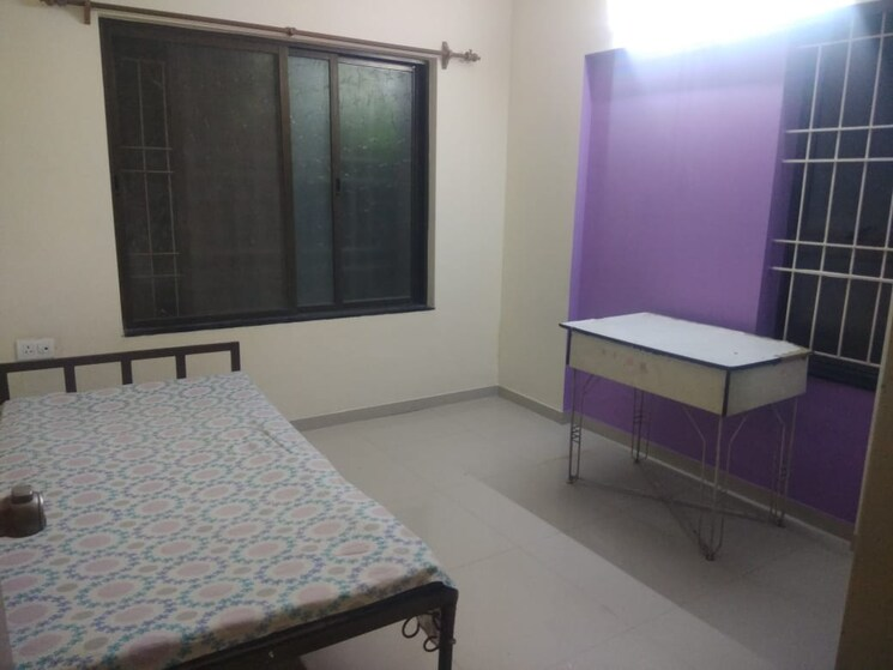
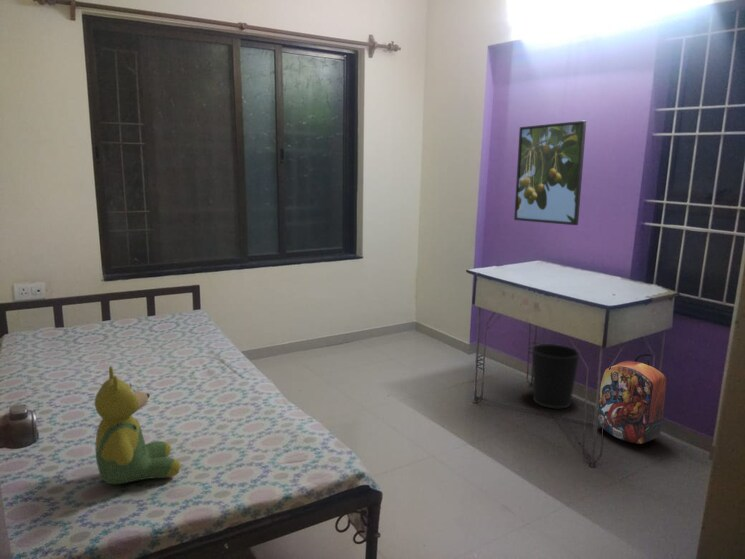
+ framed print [513,120,587,226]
+ backpack [597,353,667,445]
+ teddy bear [94,365,182,485]
+ wastebasket [531,343,580,409]
